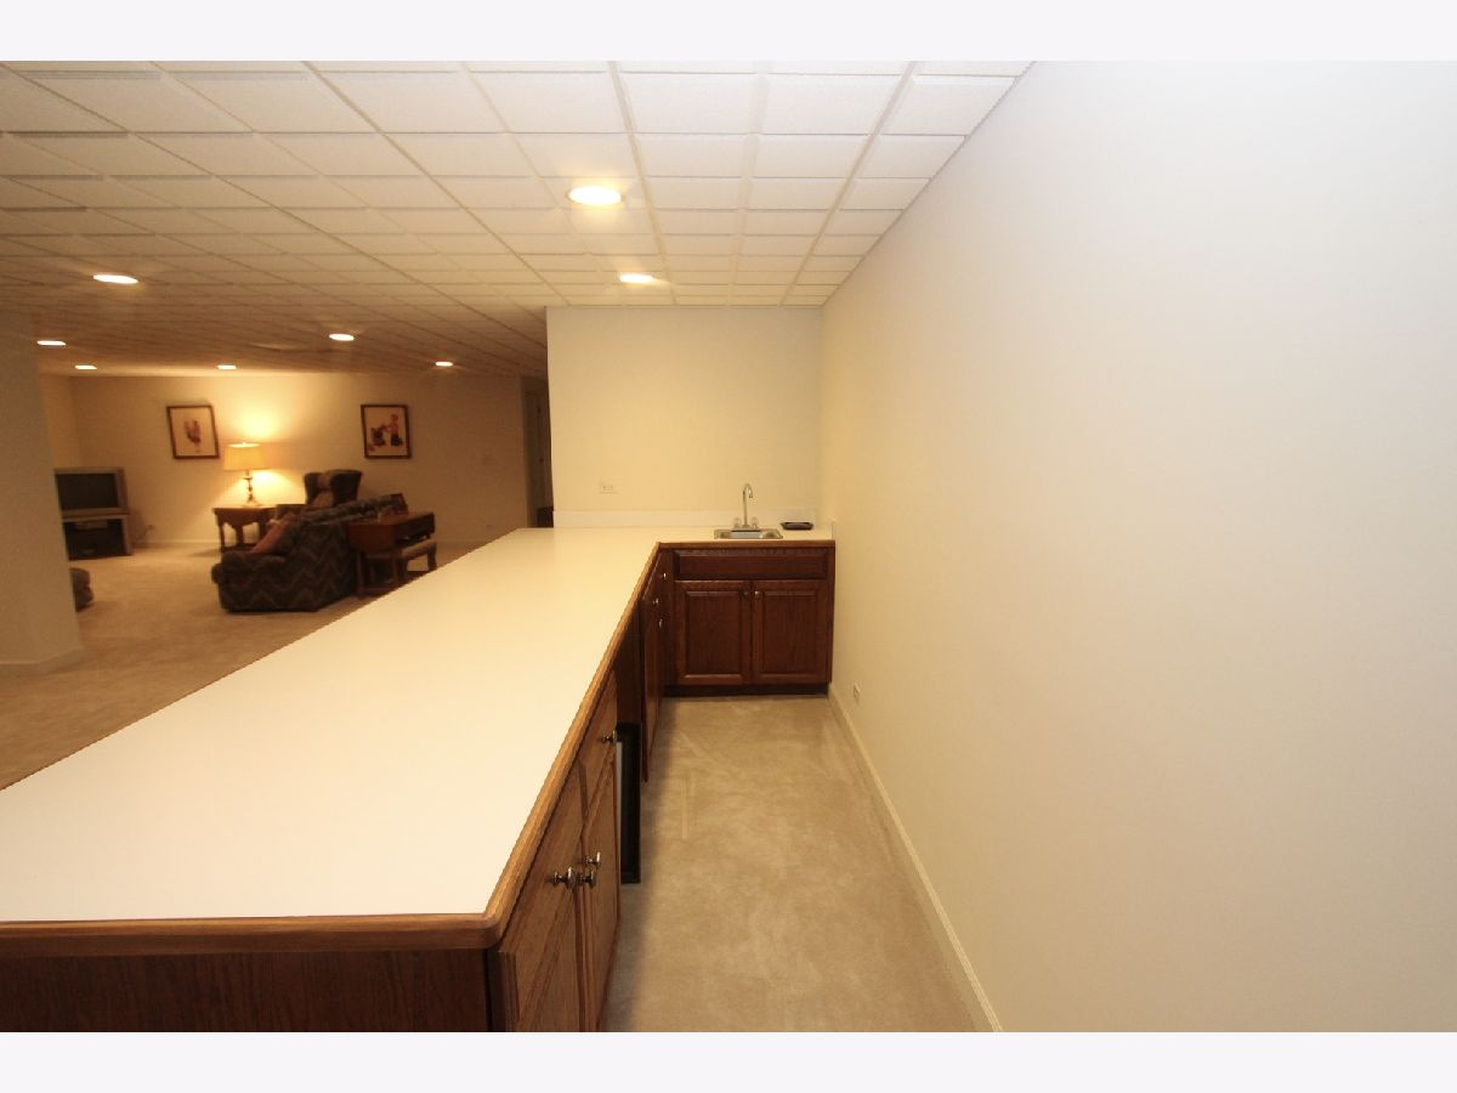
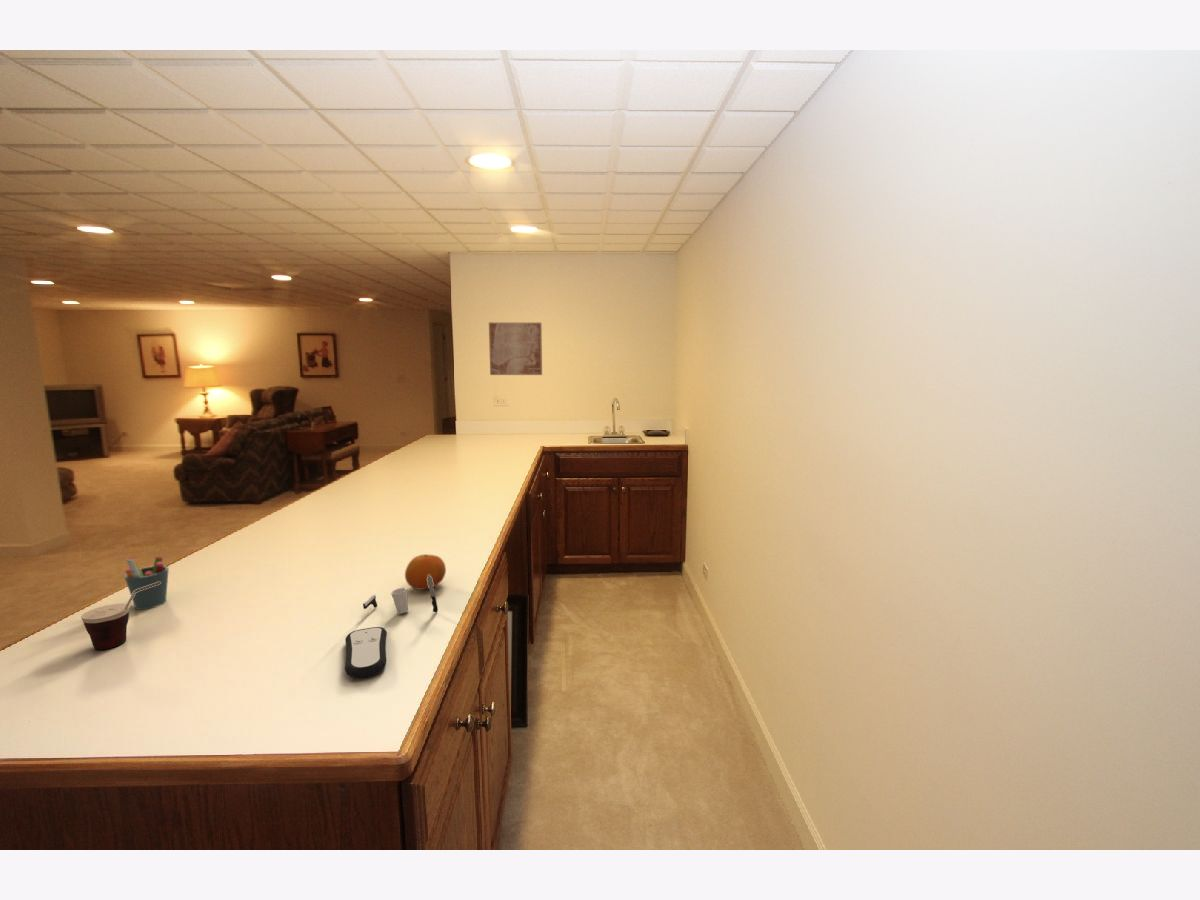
+ remote control [344,626,388,679]
+ cup [80,582,161,651]
+ fruit [404,554,447,591]
+ wall art [488,321,543,376]
+ pen holder [123,555,170,611]
+ cup [362,575,439,615]
